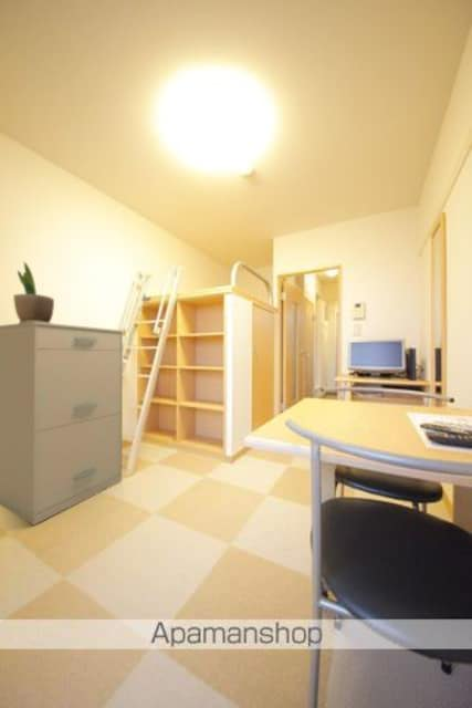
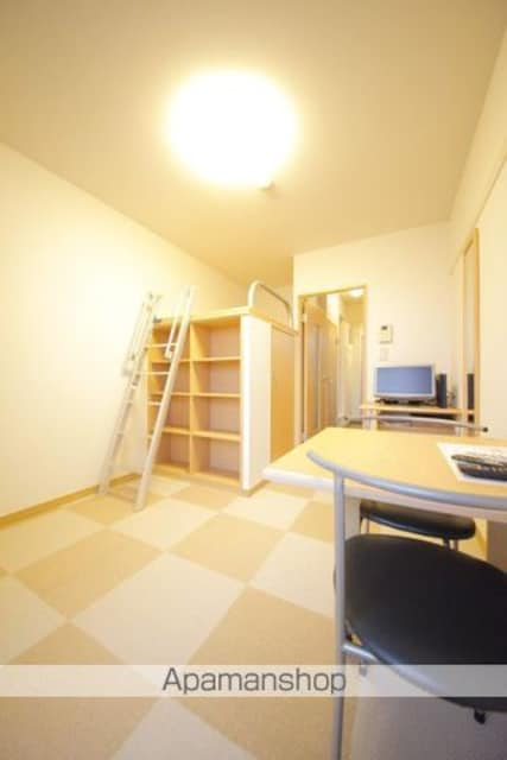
- filing cabinet [0,322,125,527]
- potted plant [12,261,55,323]
